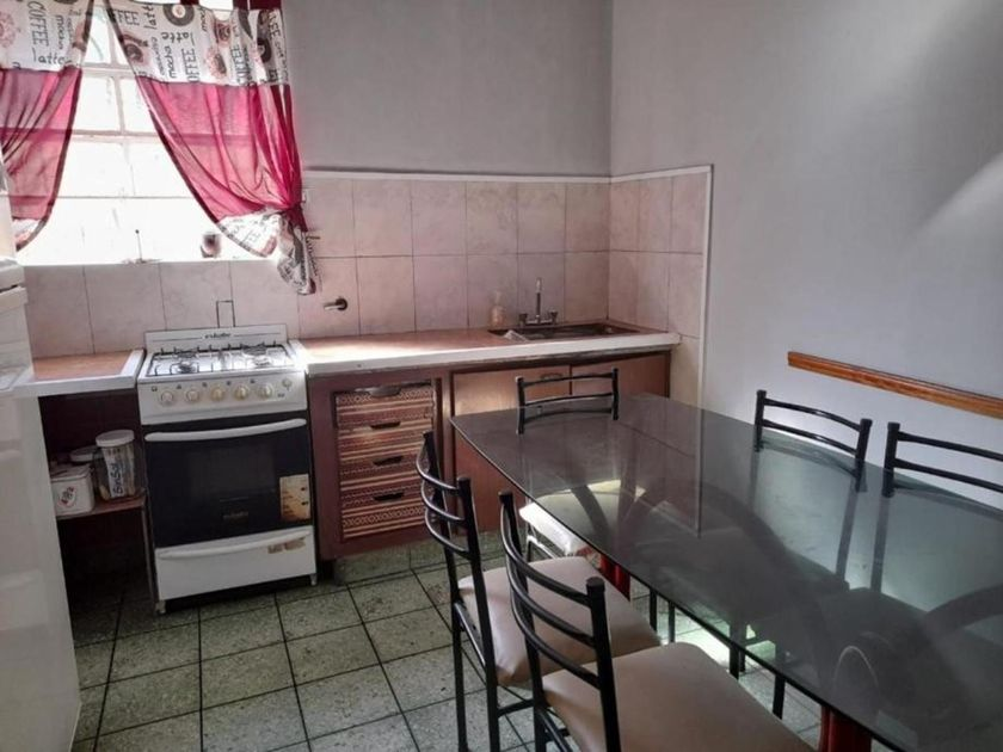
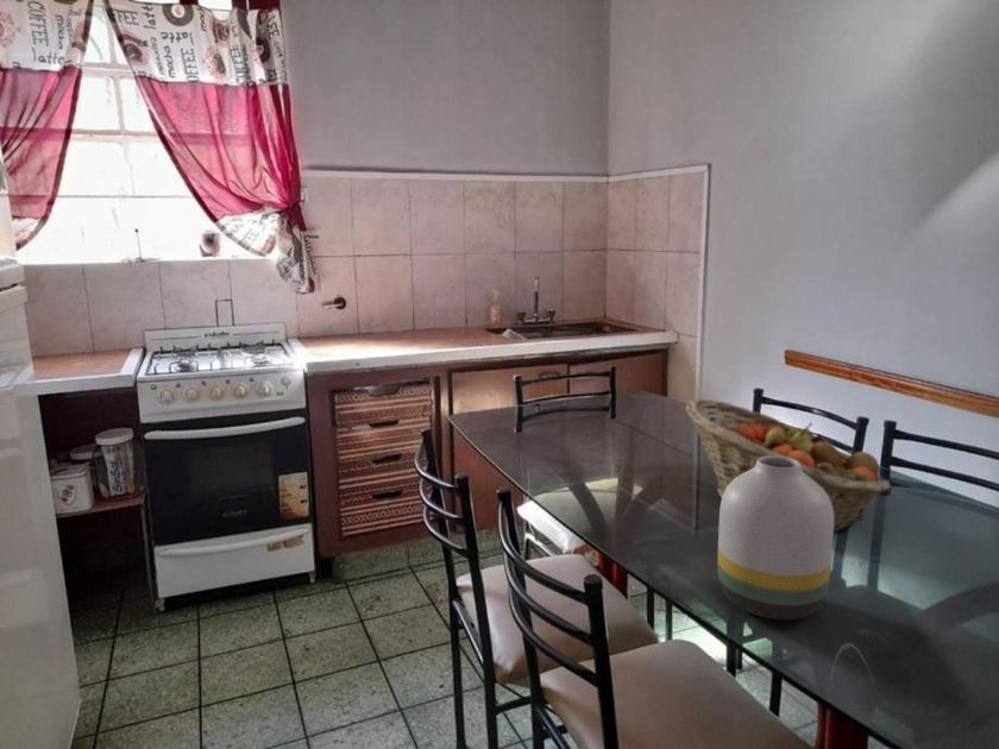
+ vase [716,457,835,621]
+ fruit basket [684,398,892,533]
